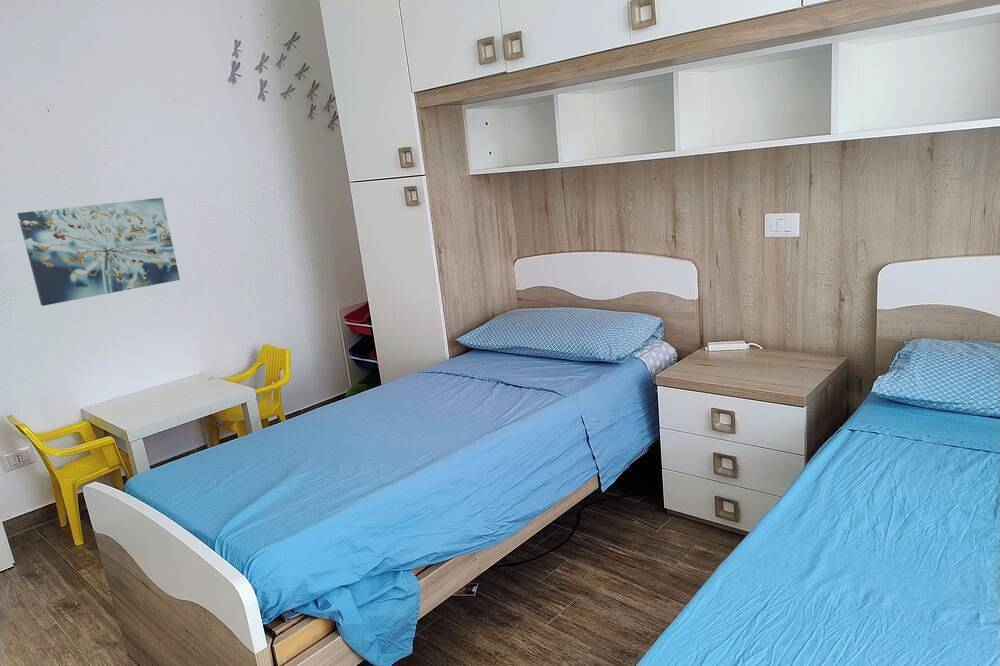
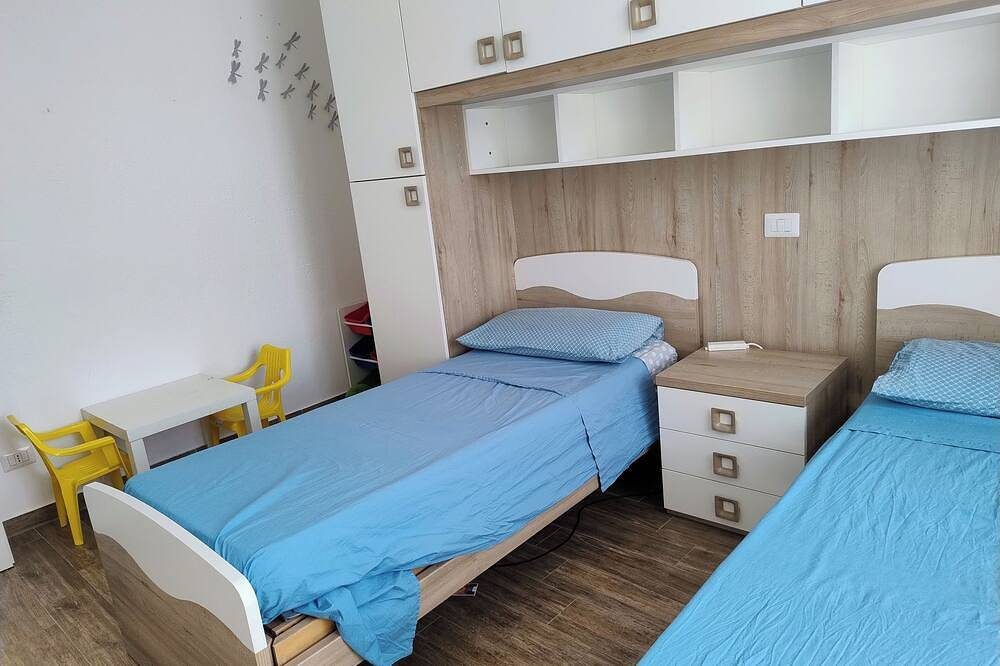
- wall art [16,197,181,307]
